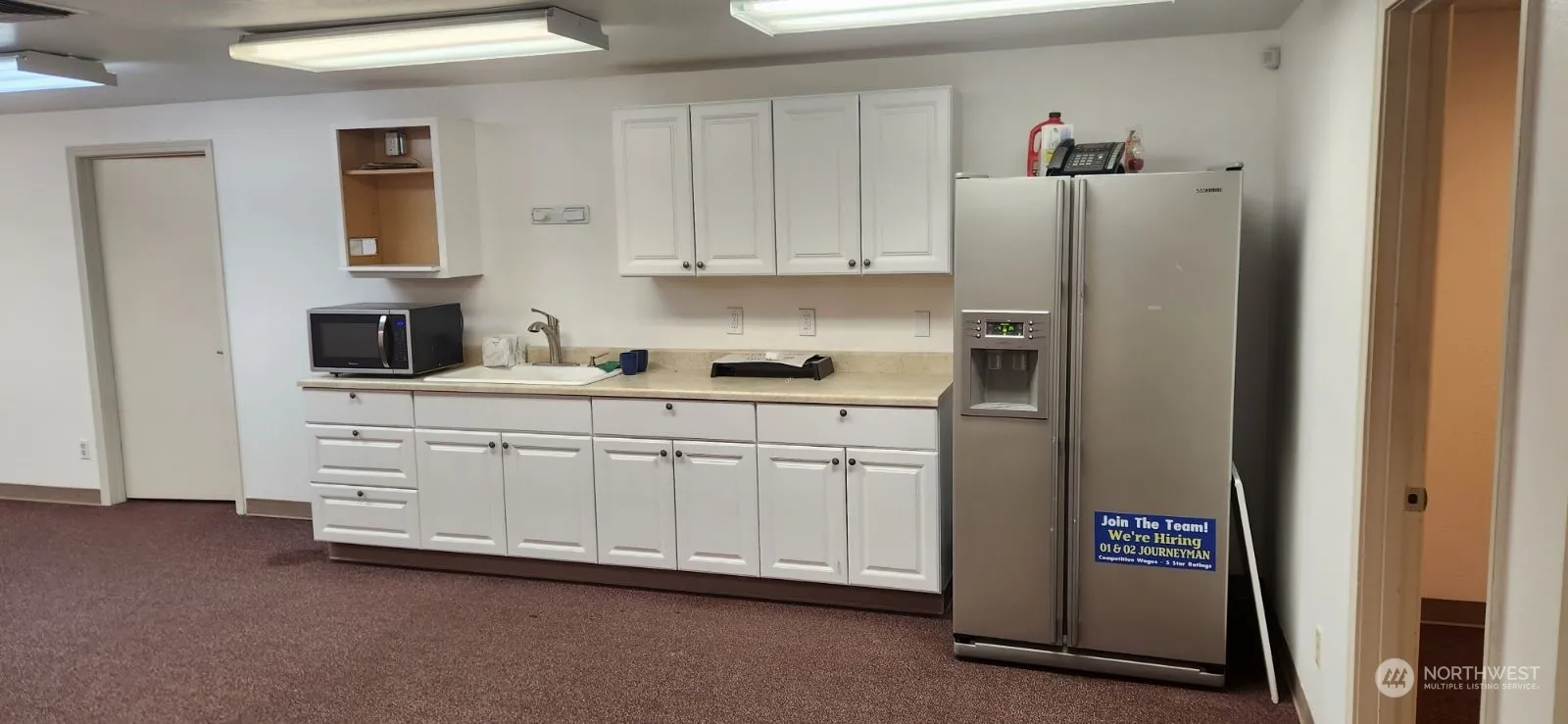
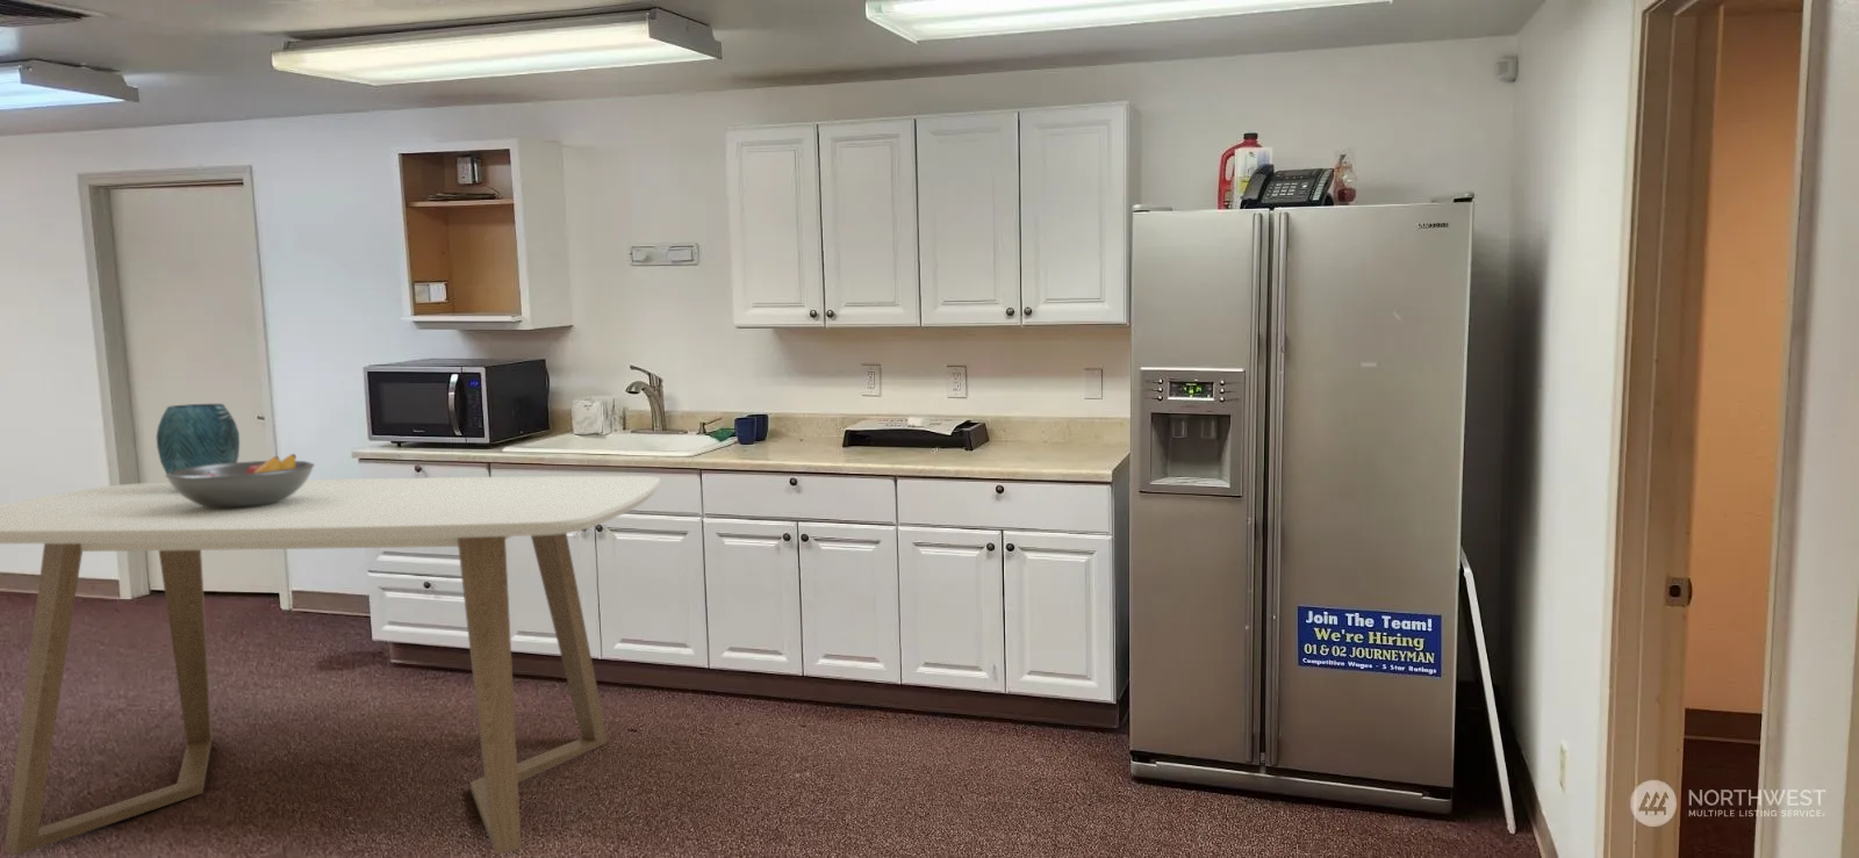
+ dining table [0,475,663,857]
+ fruit bowl [165,453,317,508]
+ vase [155,403,241,475]
